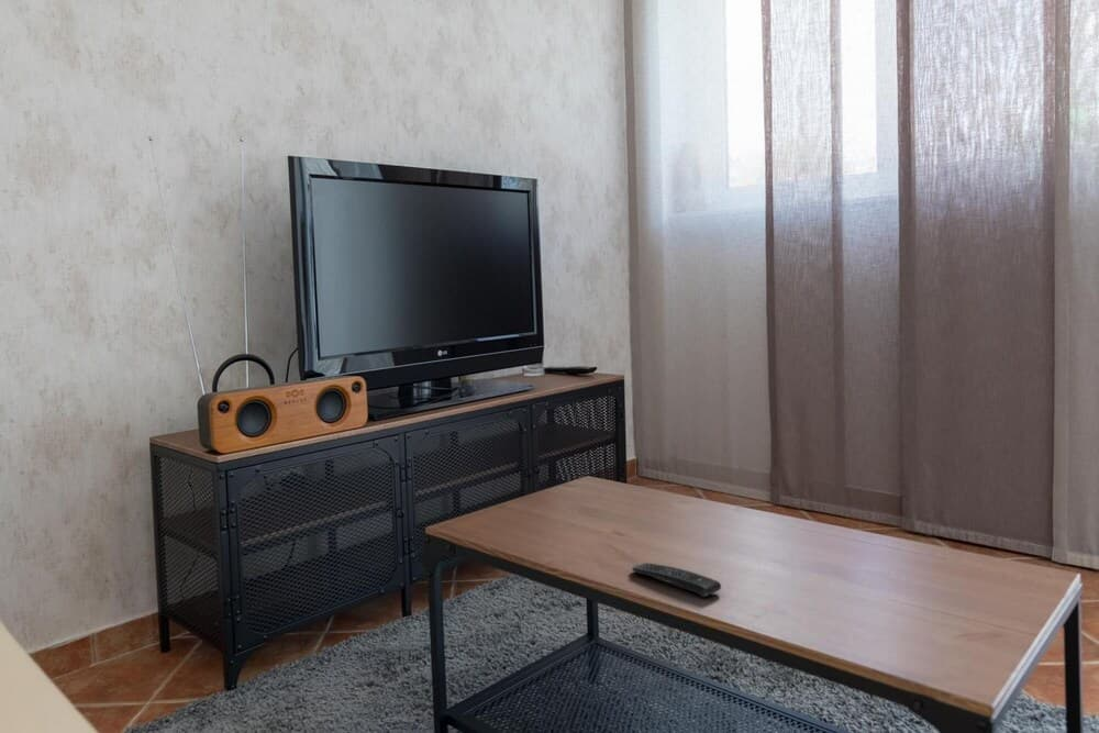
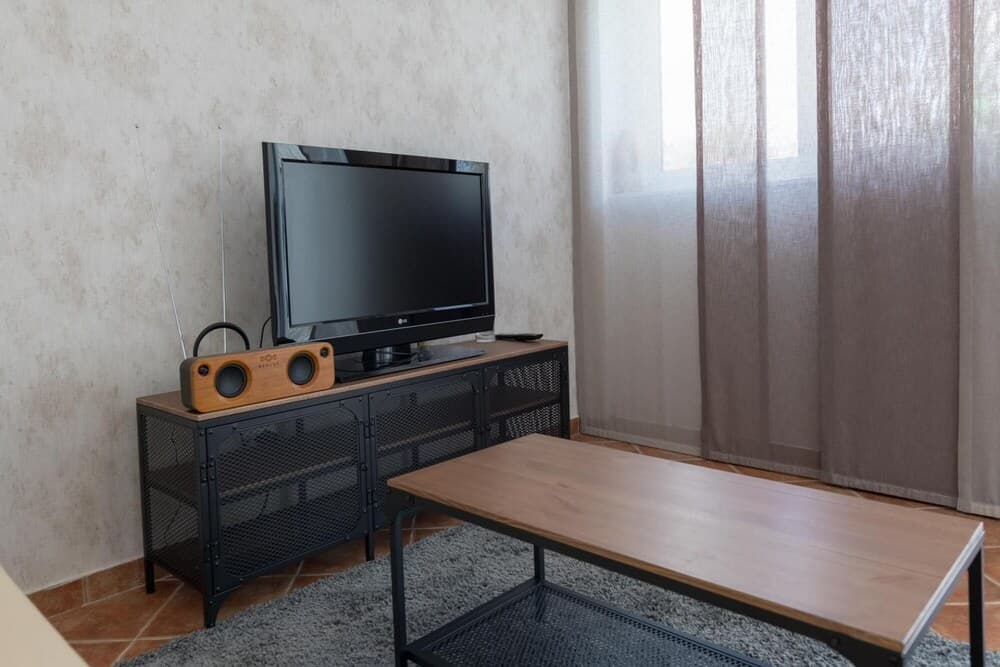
- remote control [631,562,722,598]
